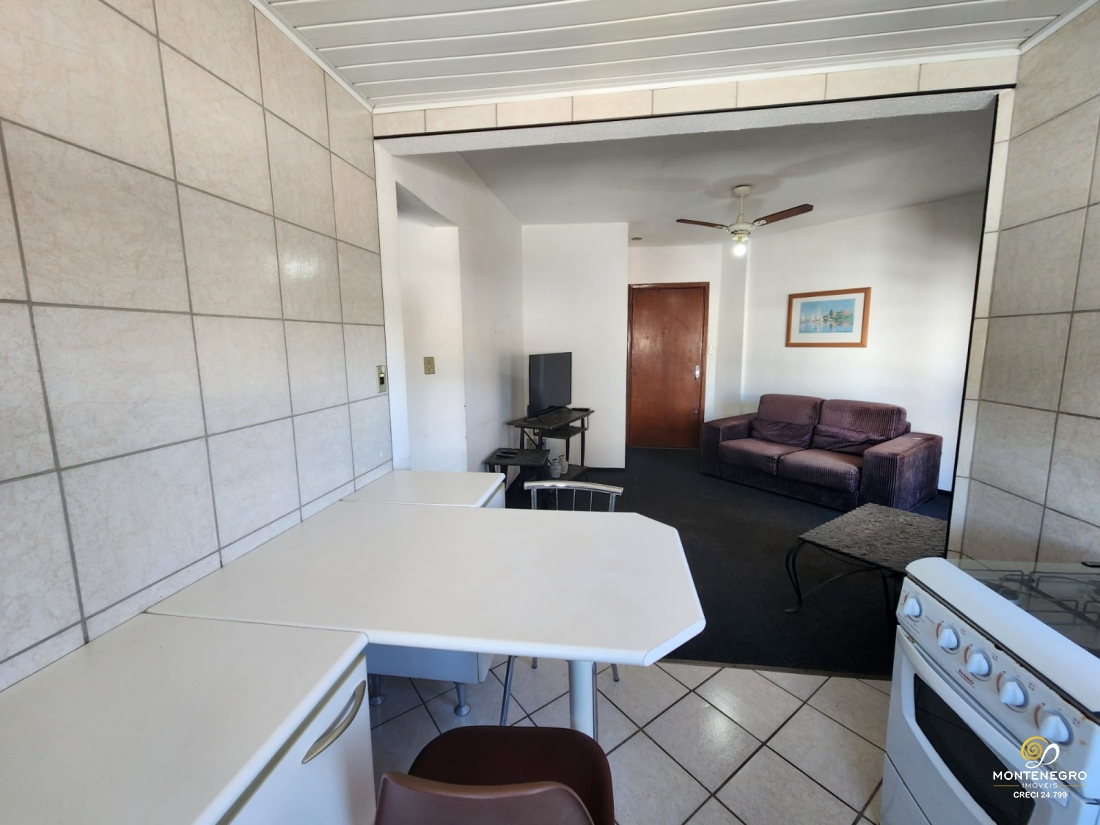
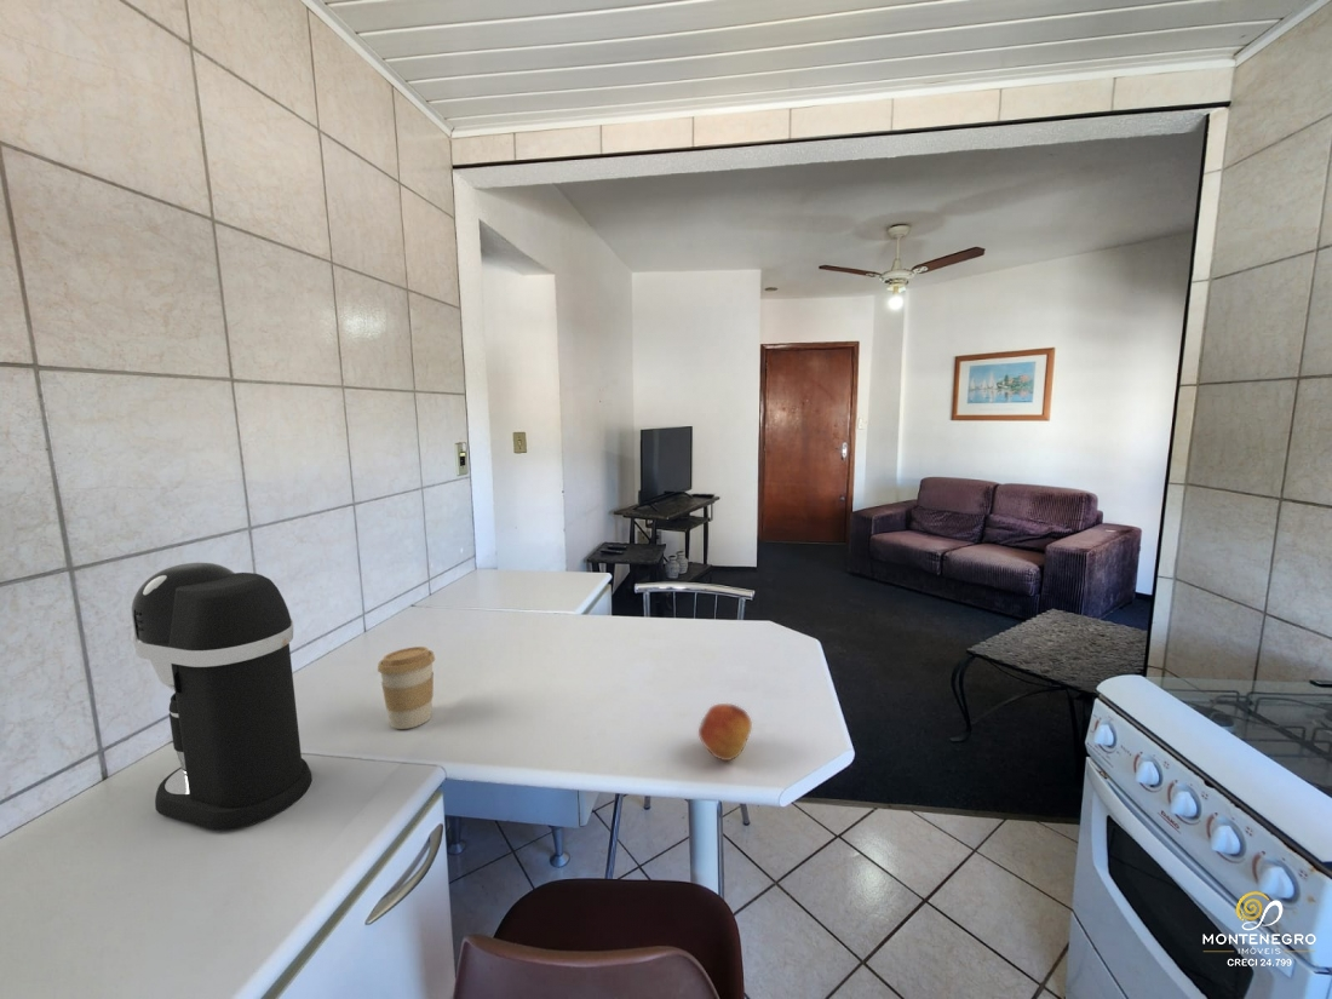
+ coffee maker [131,562,314,831]
+ fruit [697,702,753,762]
+ coffee cup [377,645,436,730]
